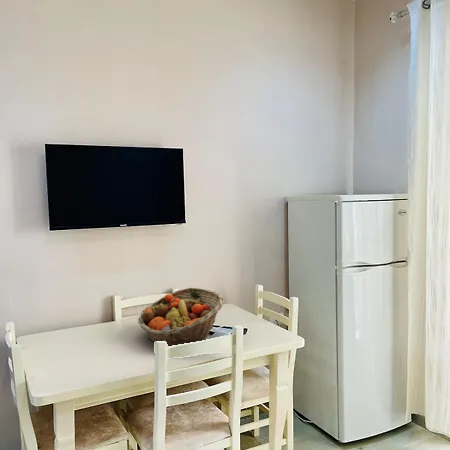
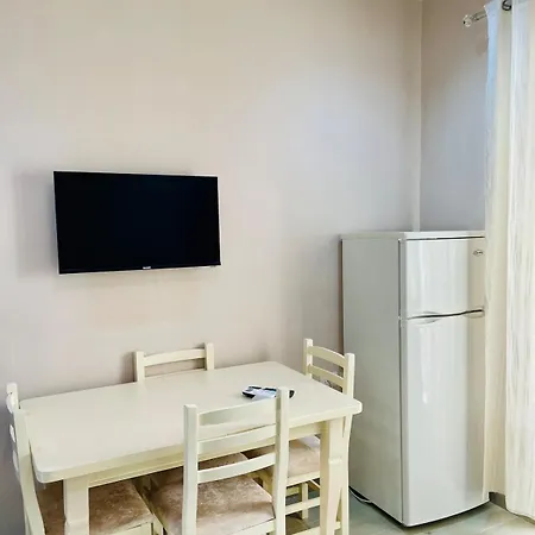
- fruit basket [137,287,225,346]
